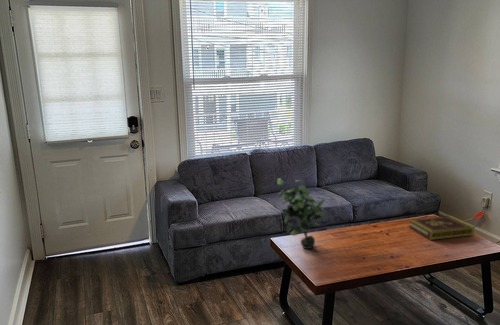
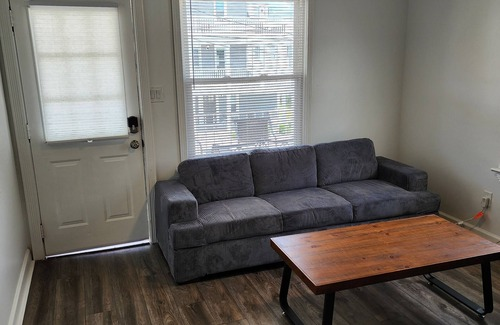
- book [408,215,475,241]
- potted plant [276,177,326,250]
